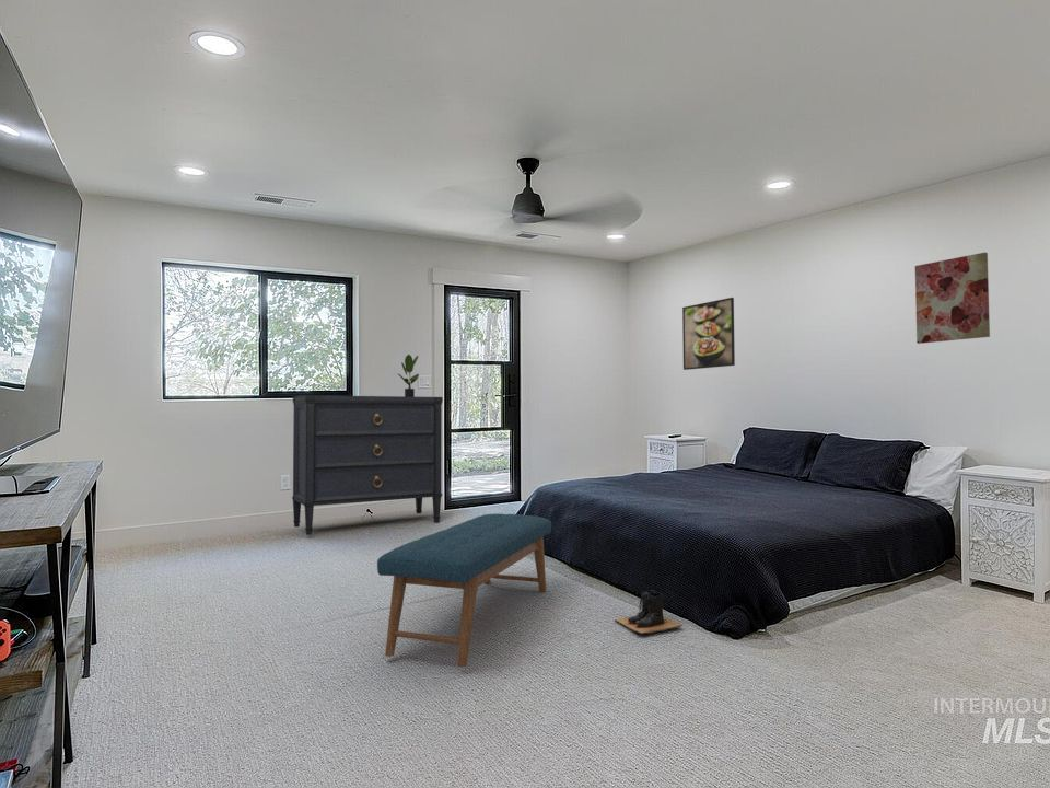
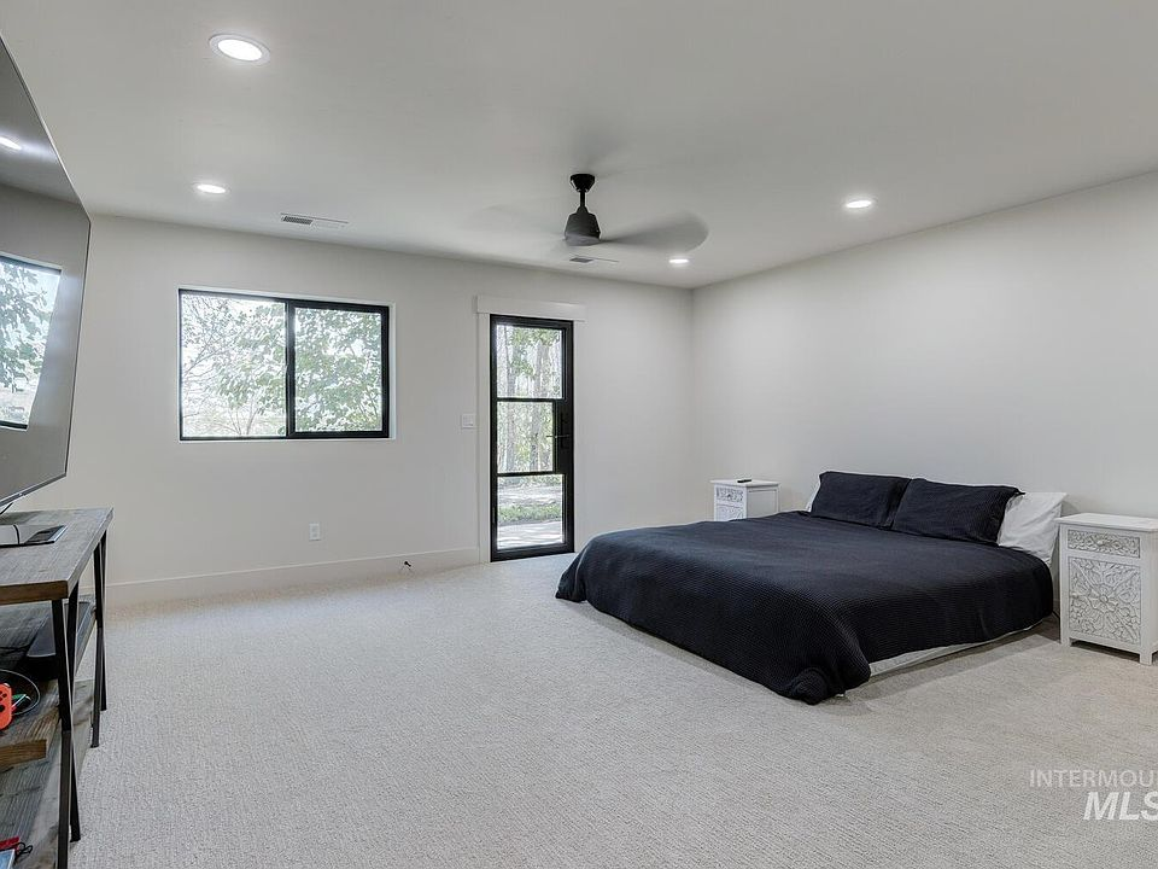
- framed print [681,297,736,371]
- dresser [291,394,444,536]
- potted plant [397,354,420,397]
- wall art [914,252,991,345]
- bench [376,513,552,668]
- boots [614,589,684,635]
